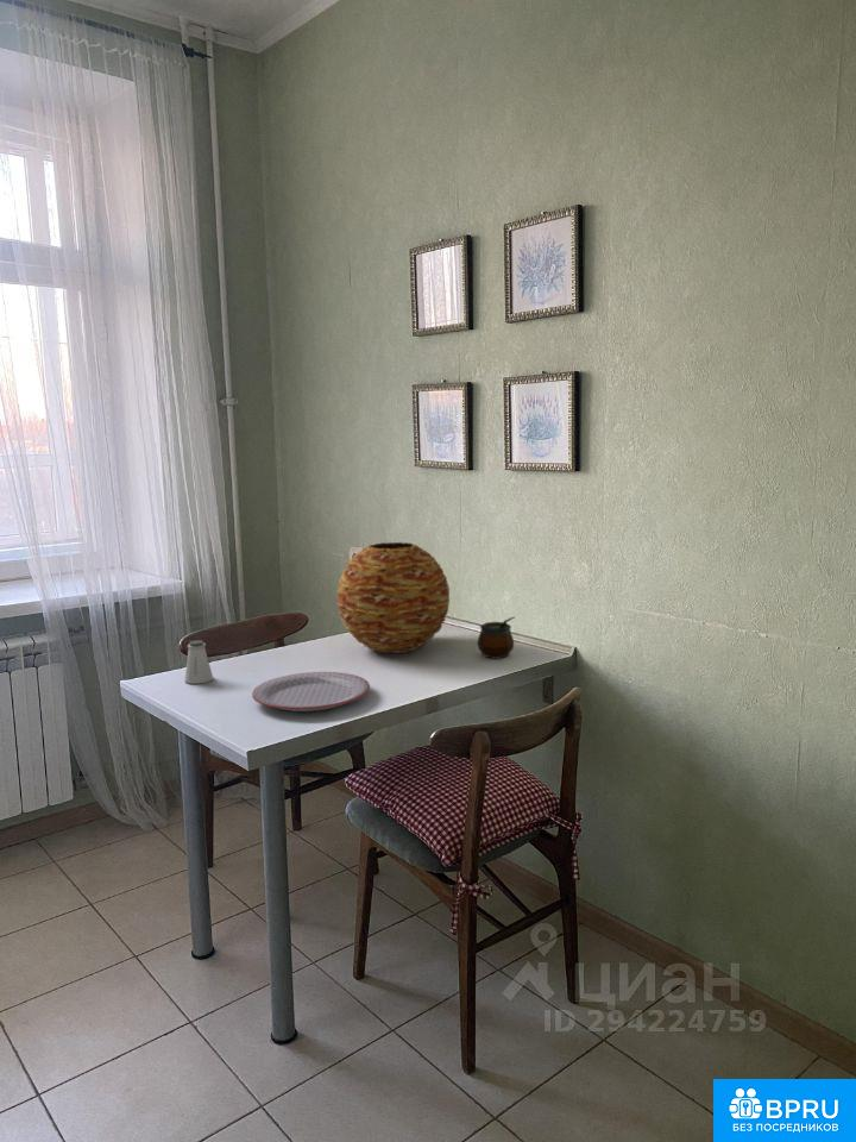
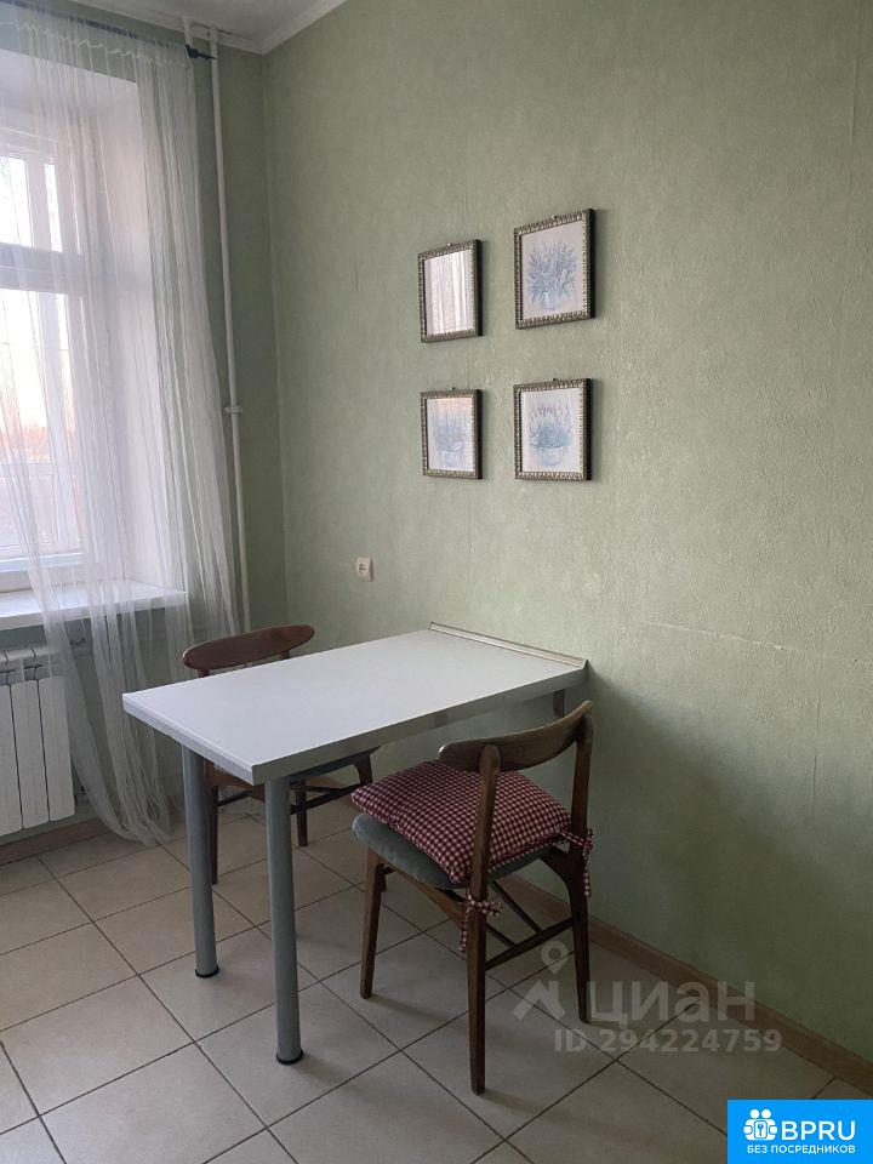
- plate [251,671,371,713]
- vase [336,541,451,654]
- saltshaker [183,639,214,685]
- gourd [477,615,516,660]
